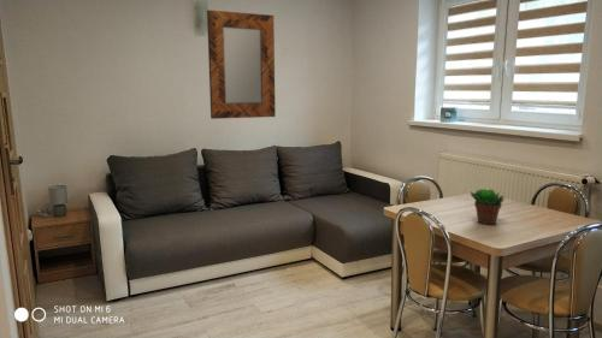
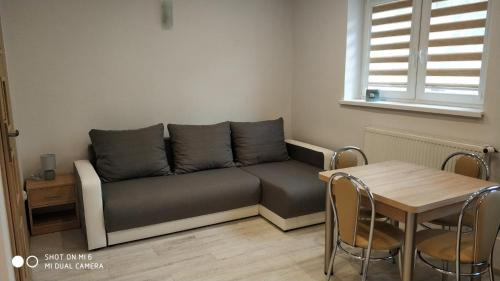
- succulent plant [470,188,506,225]
- home mirror [206,8,277,120]
